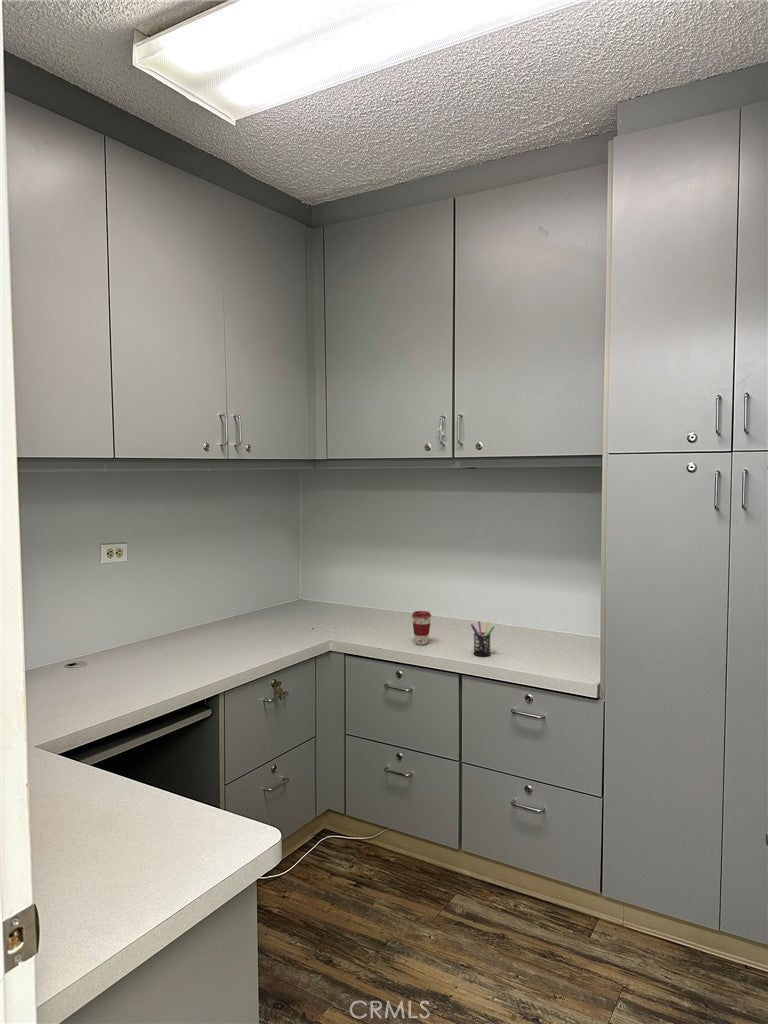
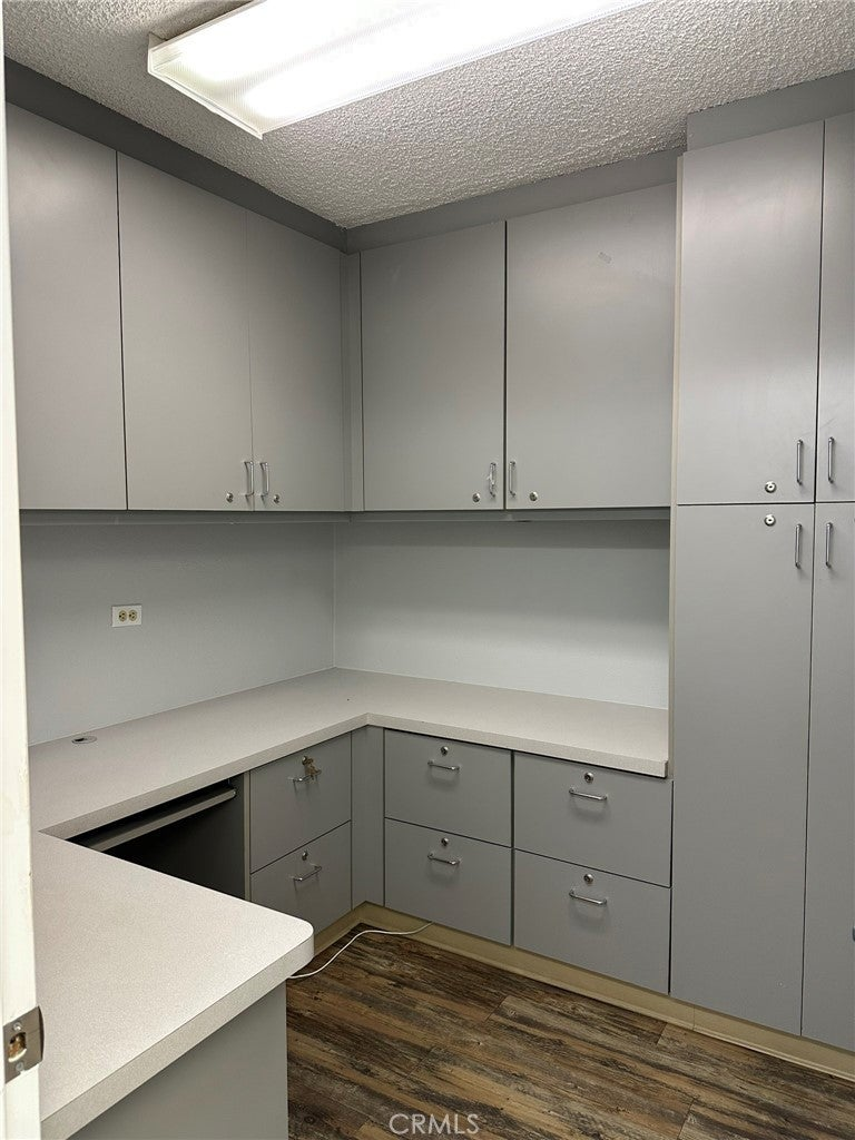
- pen holder [470,620,496,657]
- coffee cup [411,610,432,646]
